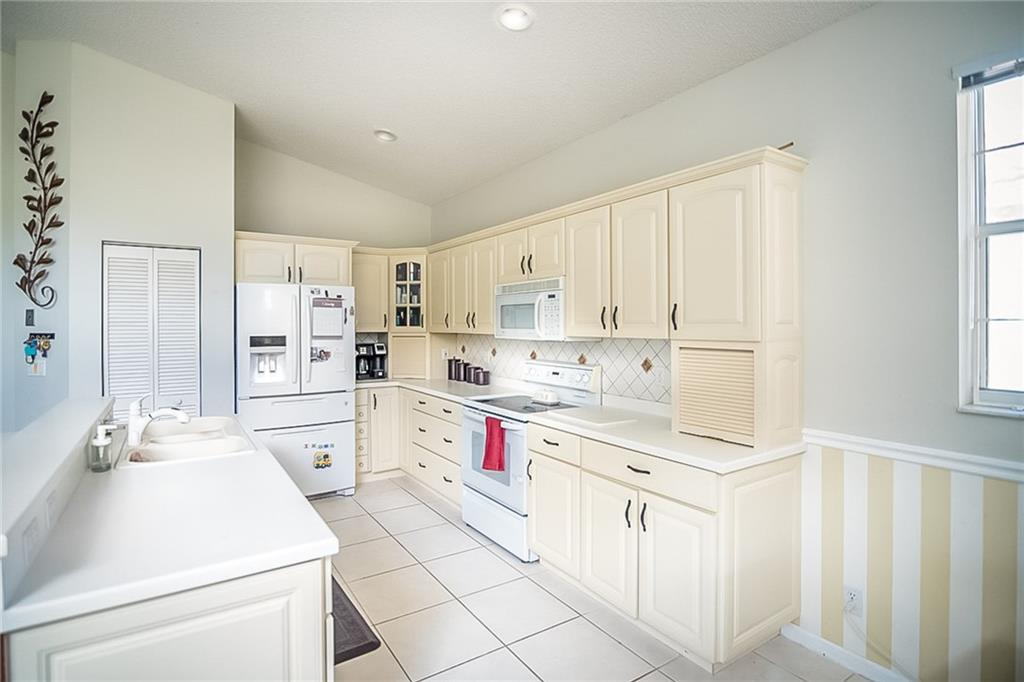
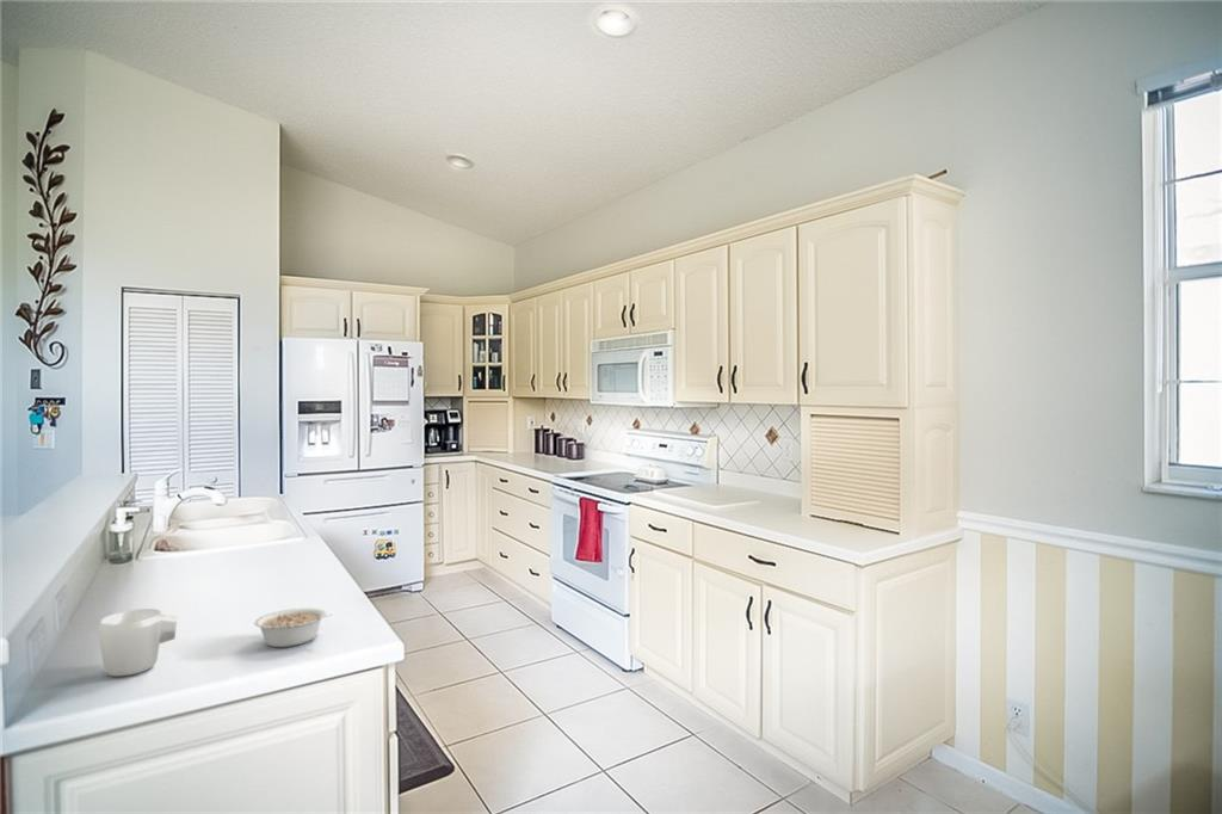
+ legume [253,606,332,648]
+ mug [98,608,178,678]
